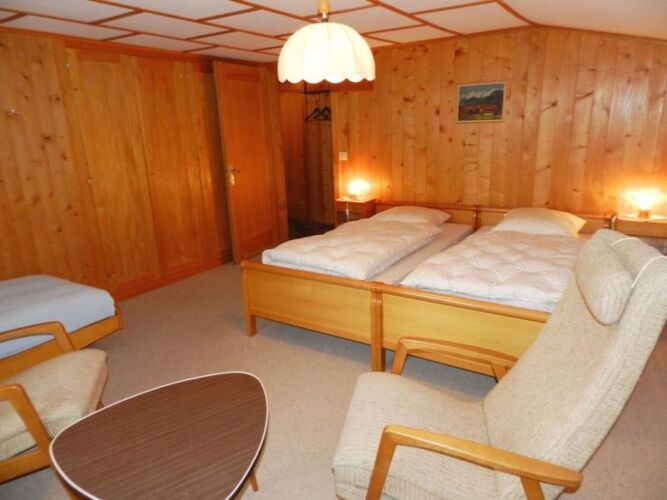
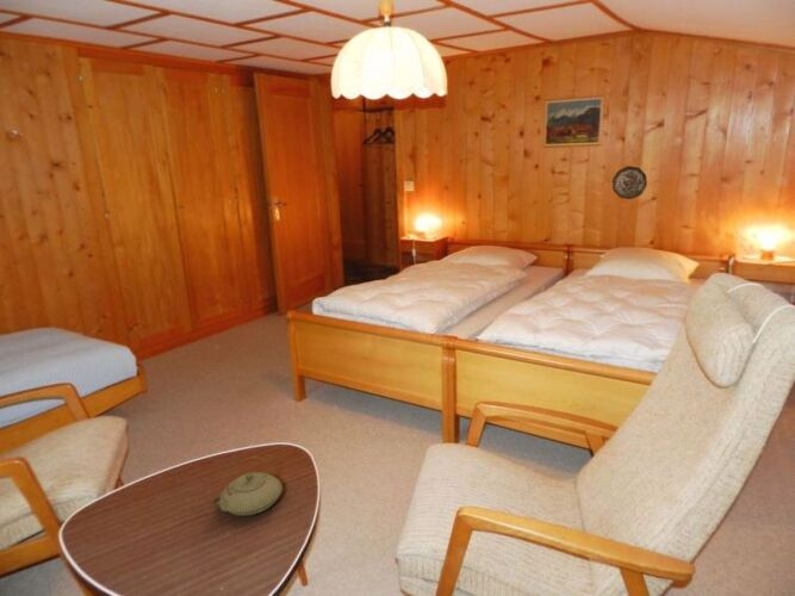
+ decorative plate [611,164,648,200]
+ teapot [212,455,284,517]
